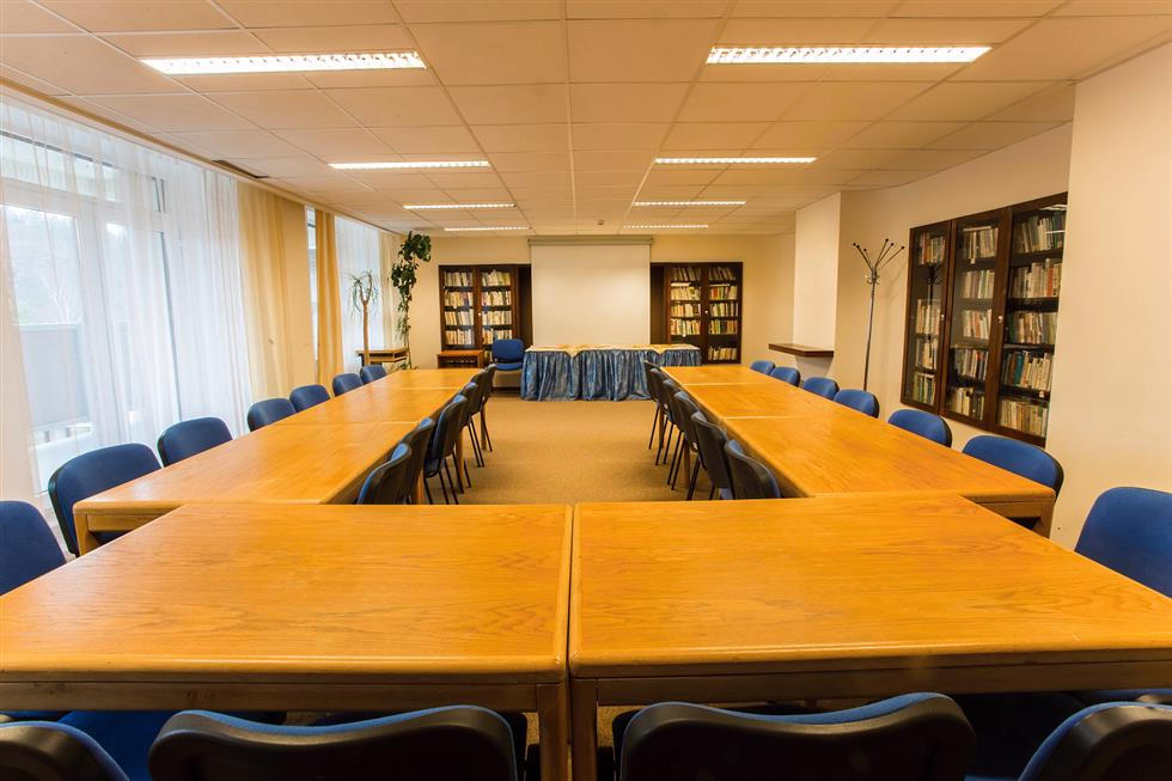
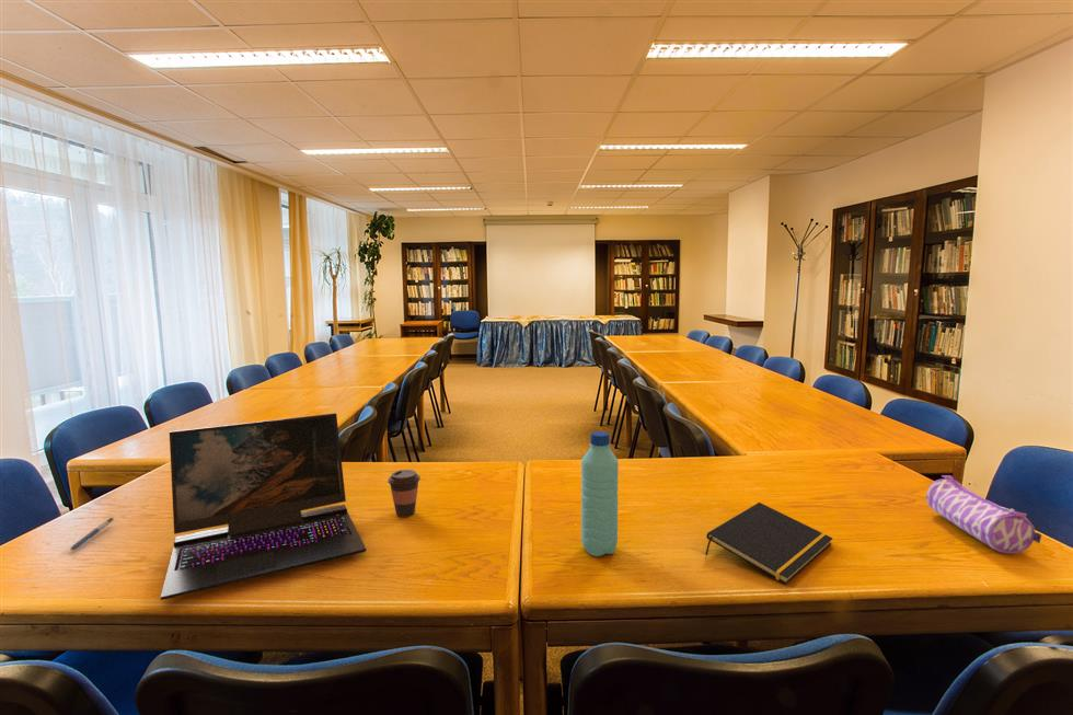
+ laptop [160,412,368,601]
+ pencil case [925,474,1042,554]
+ coffee cup [386,469,422,518]
+ water bottle [580,430,620,557]
+ pen [69,517,115,552]
+ notepad [704,501,834,585]
